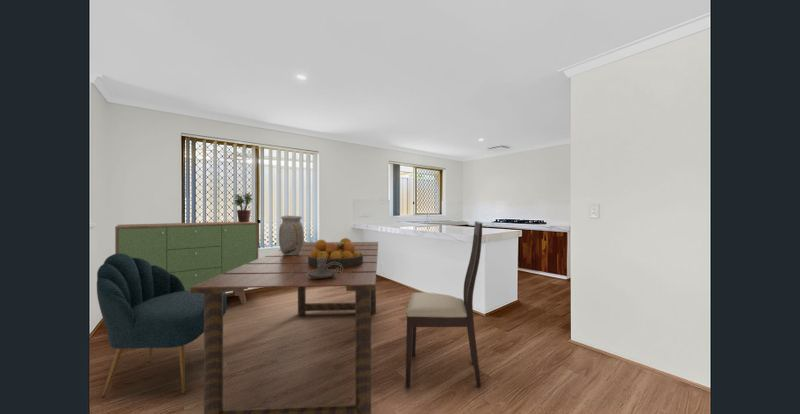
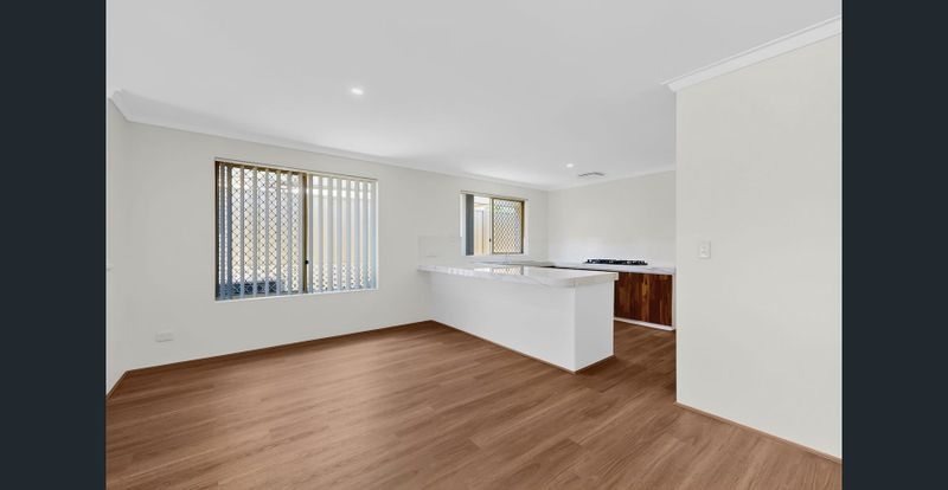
- fruit bowl [308,237,363,268]
- potted plant [233,192,254,222]
- chair [404,220,483,389]
- vase [278,215,305,255]
- candle holder [307,258,343,278]
- dining table [190,241,379,414]
- sideboard [114,220,259,305]
- chair [96,253,228,399]
